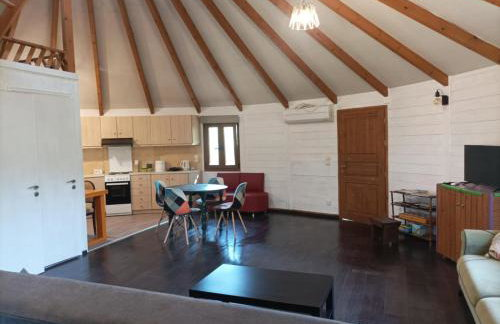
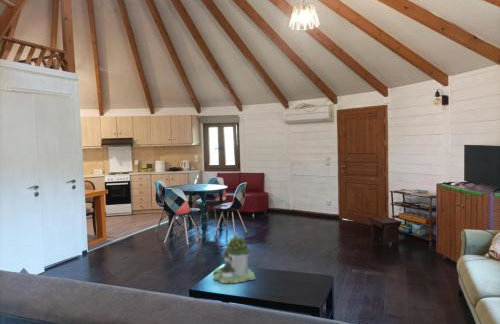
+ succulent planter [212,234,256,284]
